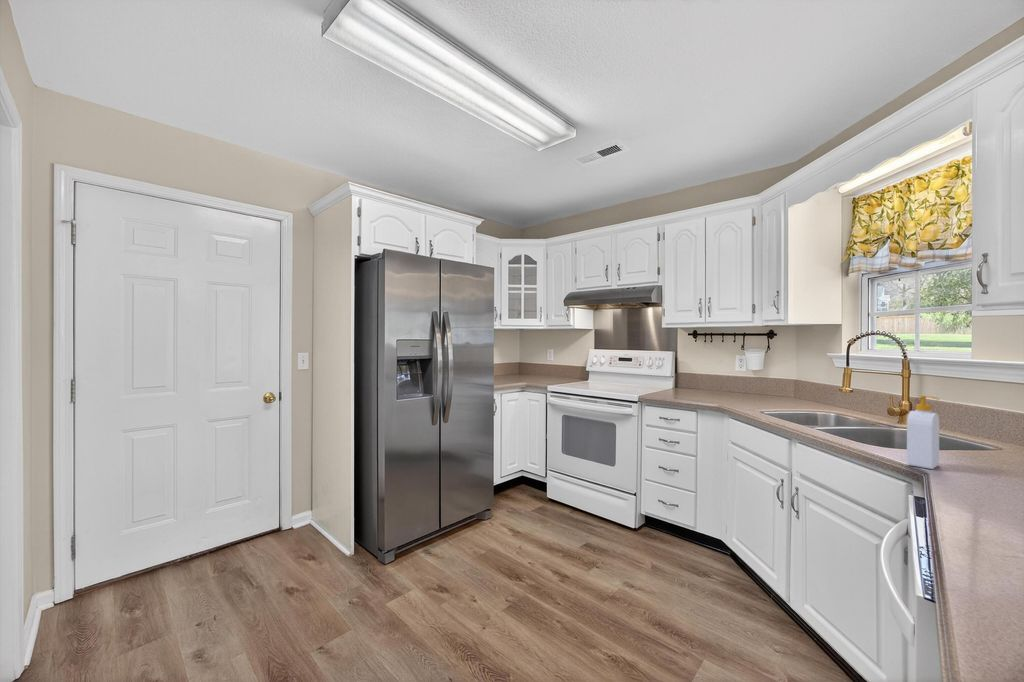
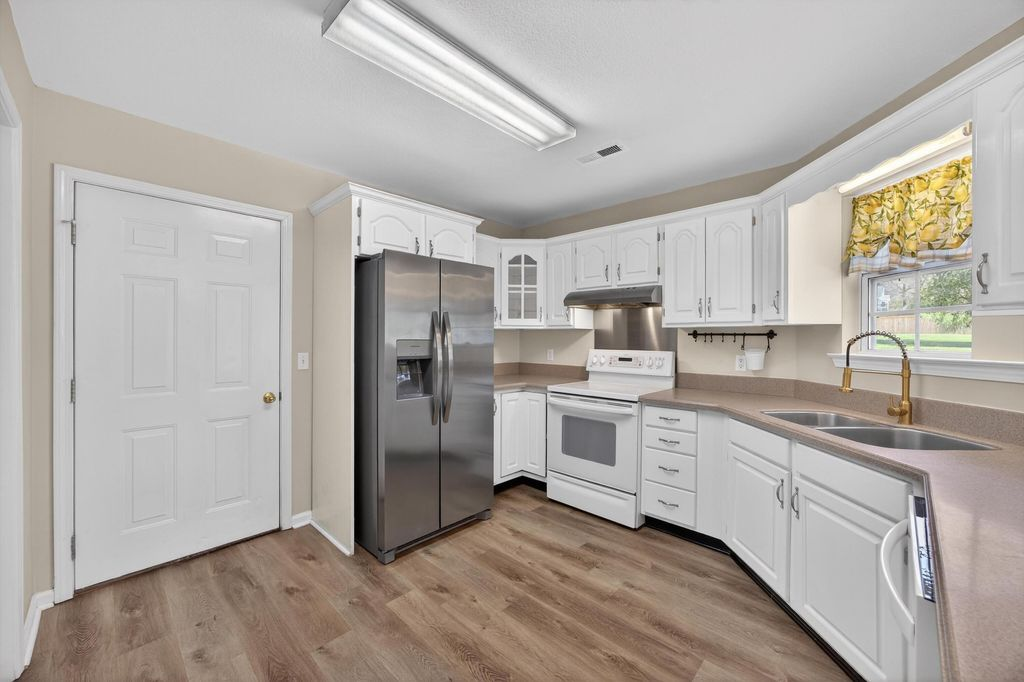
- soap bottle [906,395,940,470]
